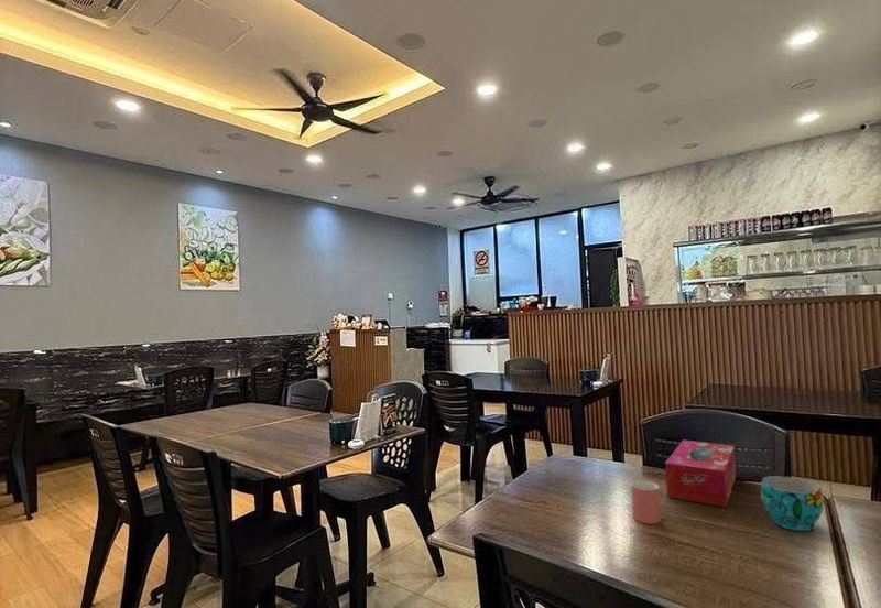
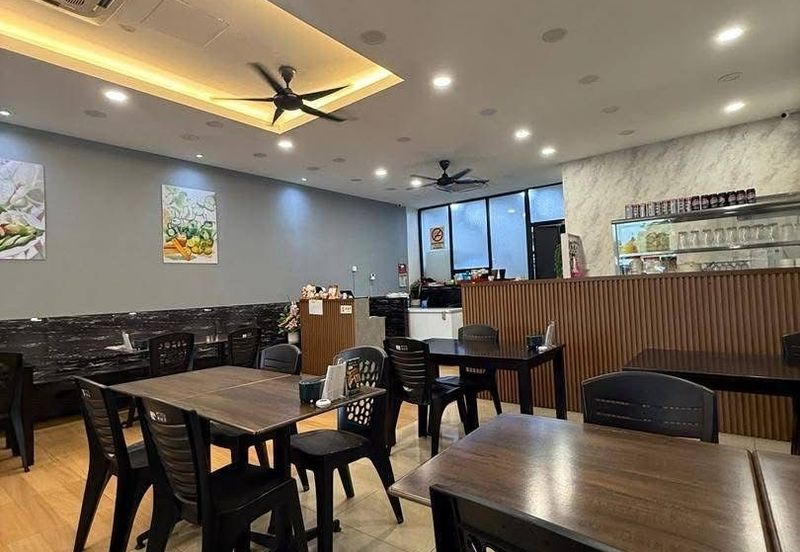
- cup [760,475,825,532]
- tissue box [664,438,737,508]
- cup [630,480,662,525]
